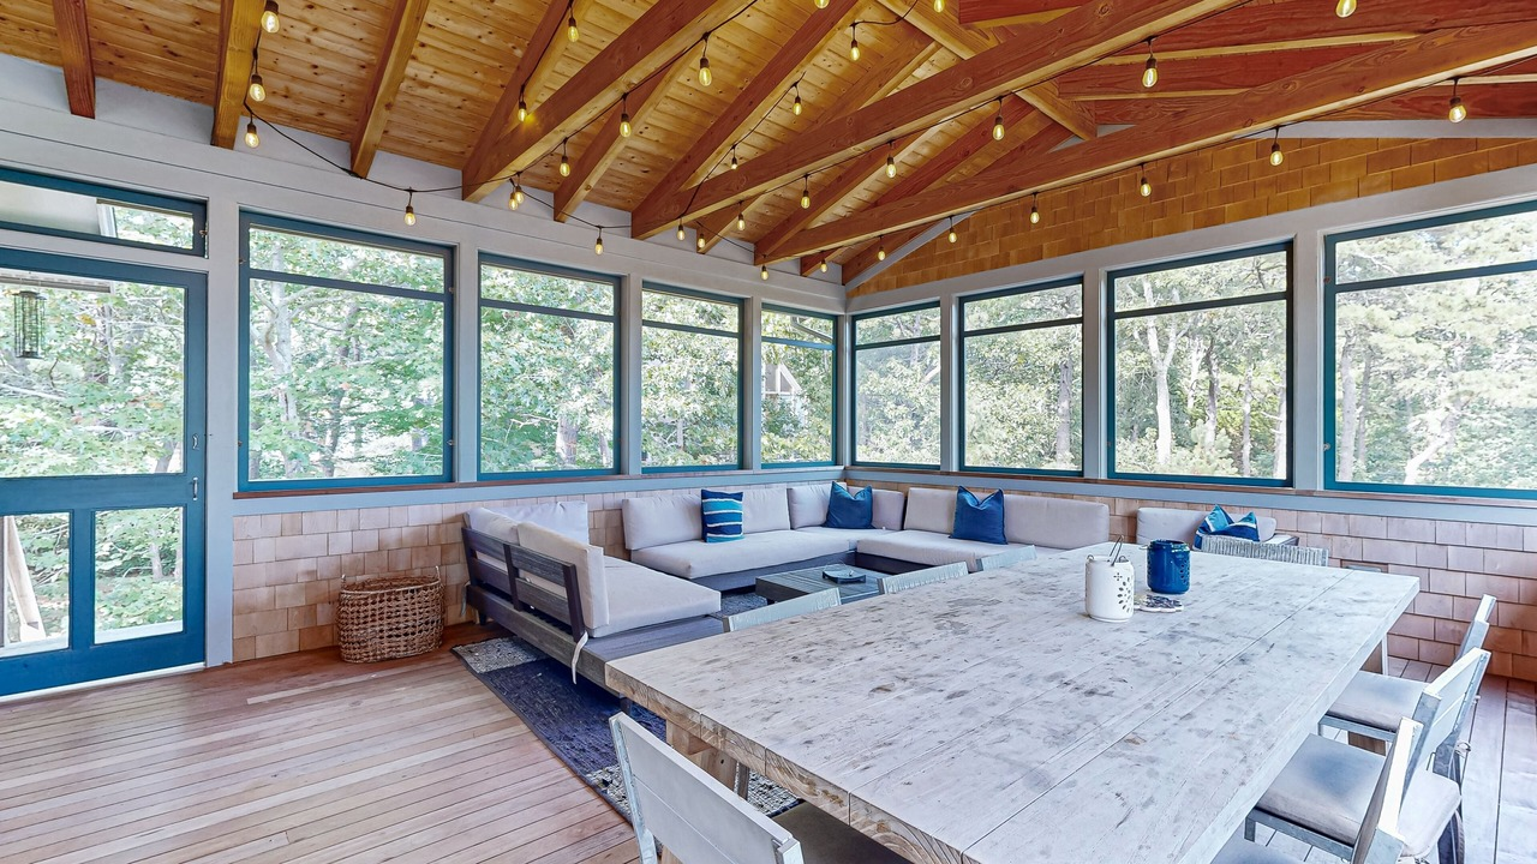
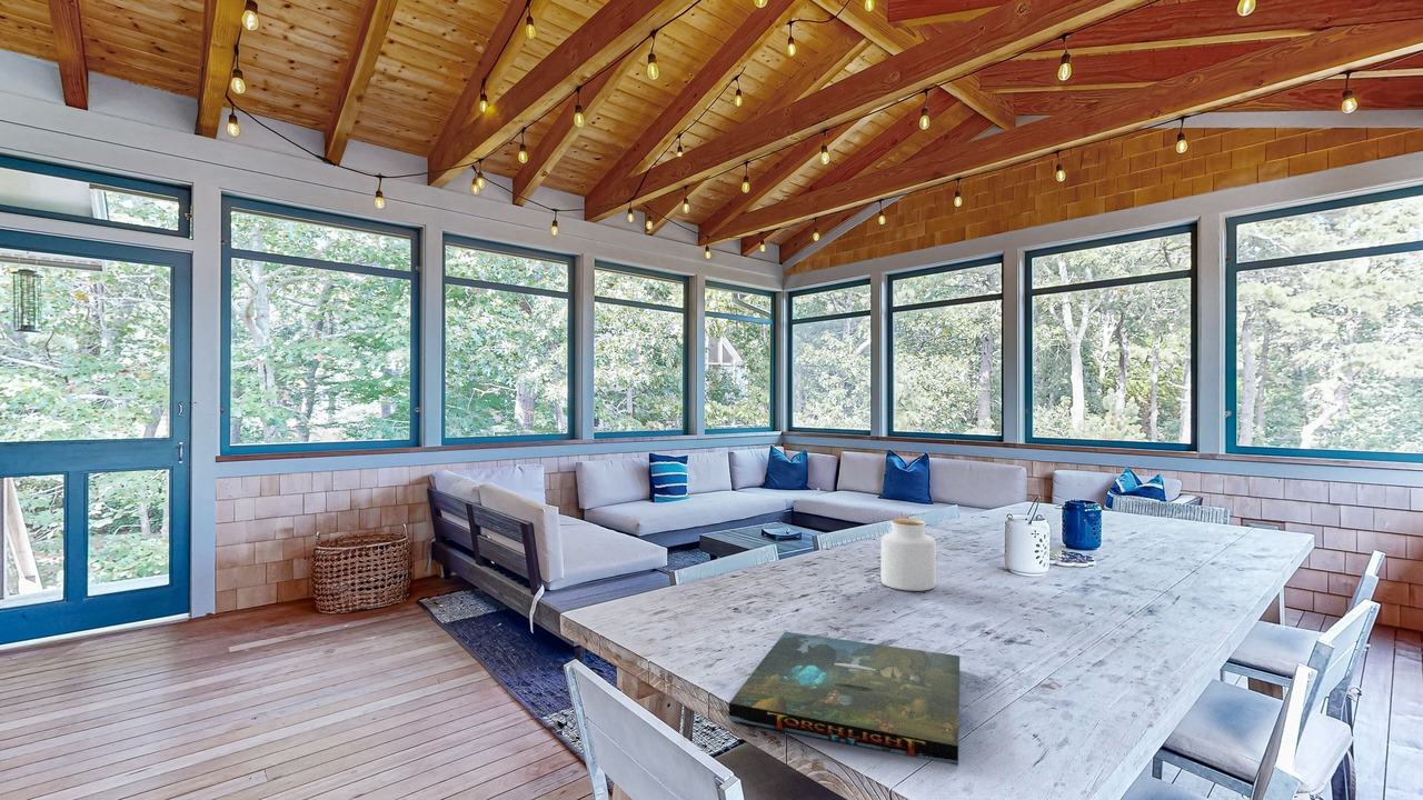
+ jar [880,517,937,592]
+ board game [728,631,961,767]
